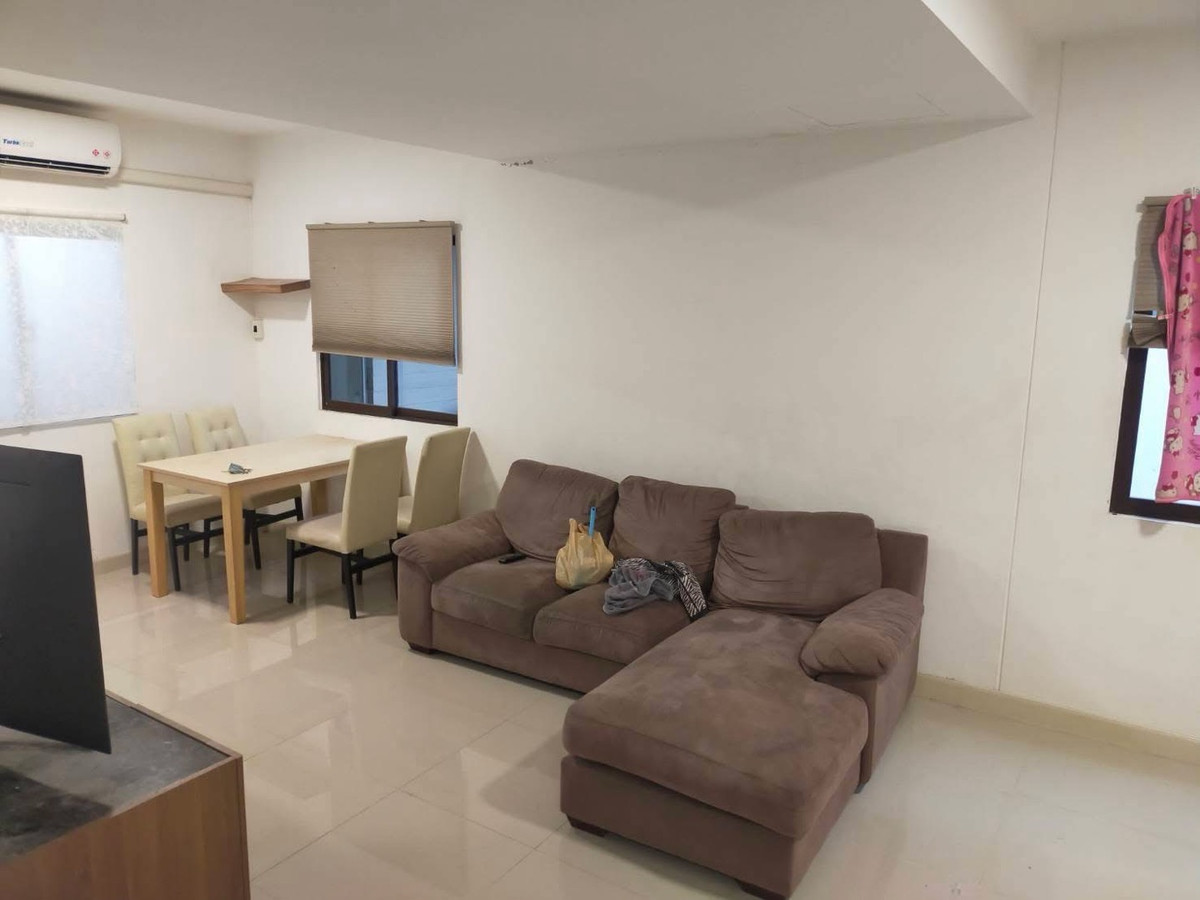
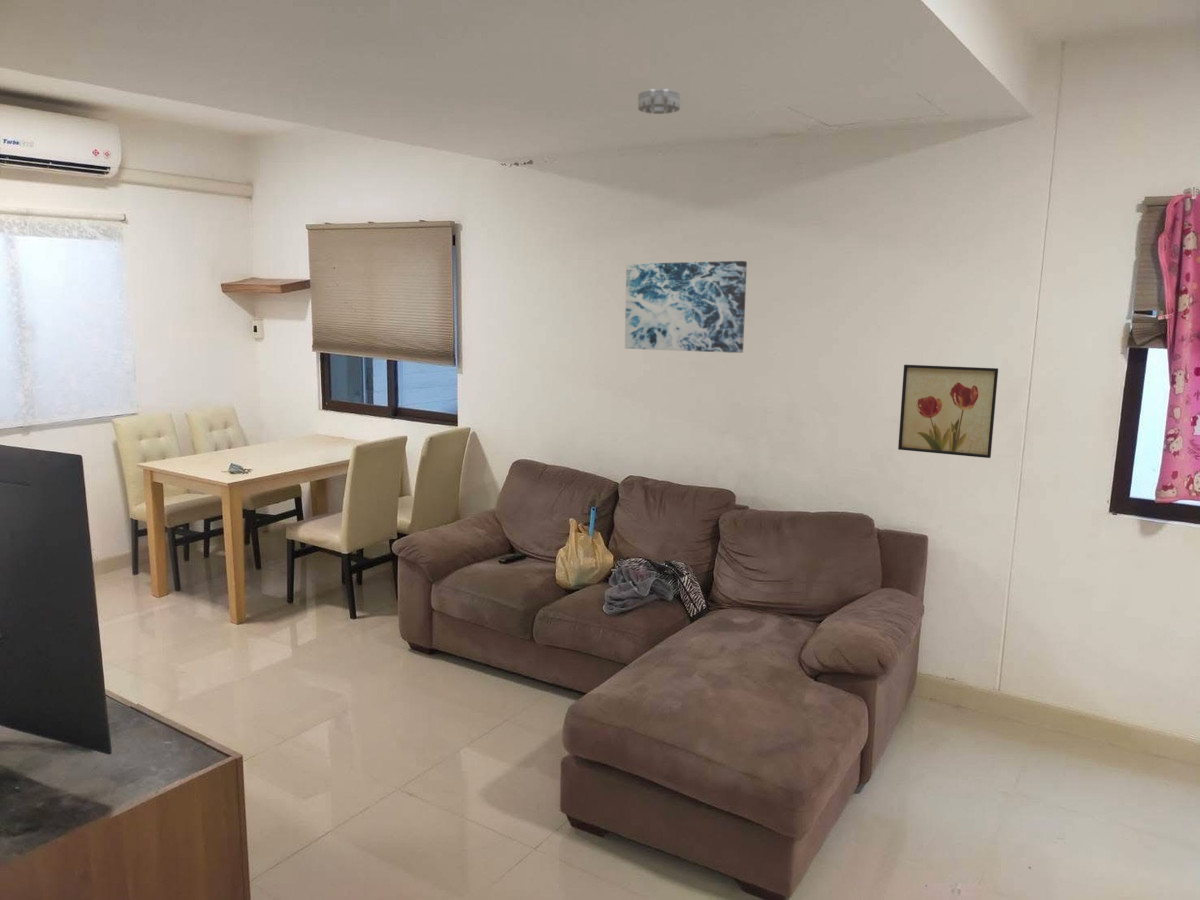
+ wall art [624,260,748,354]
+ smoke detector [637,87,681,115]
+ wall art [897,364,999,459]
